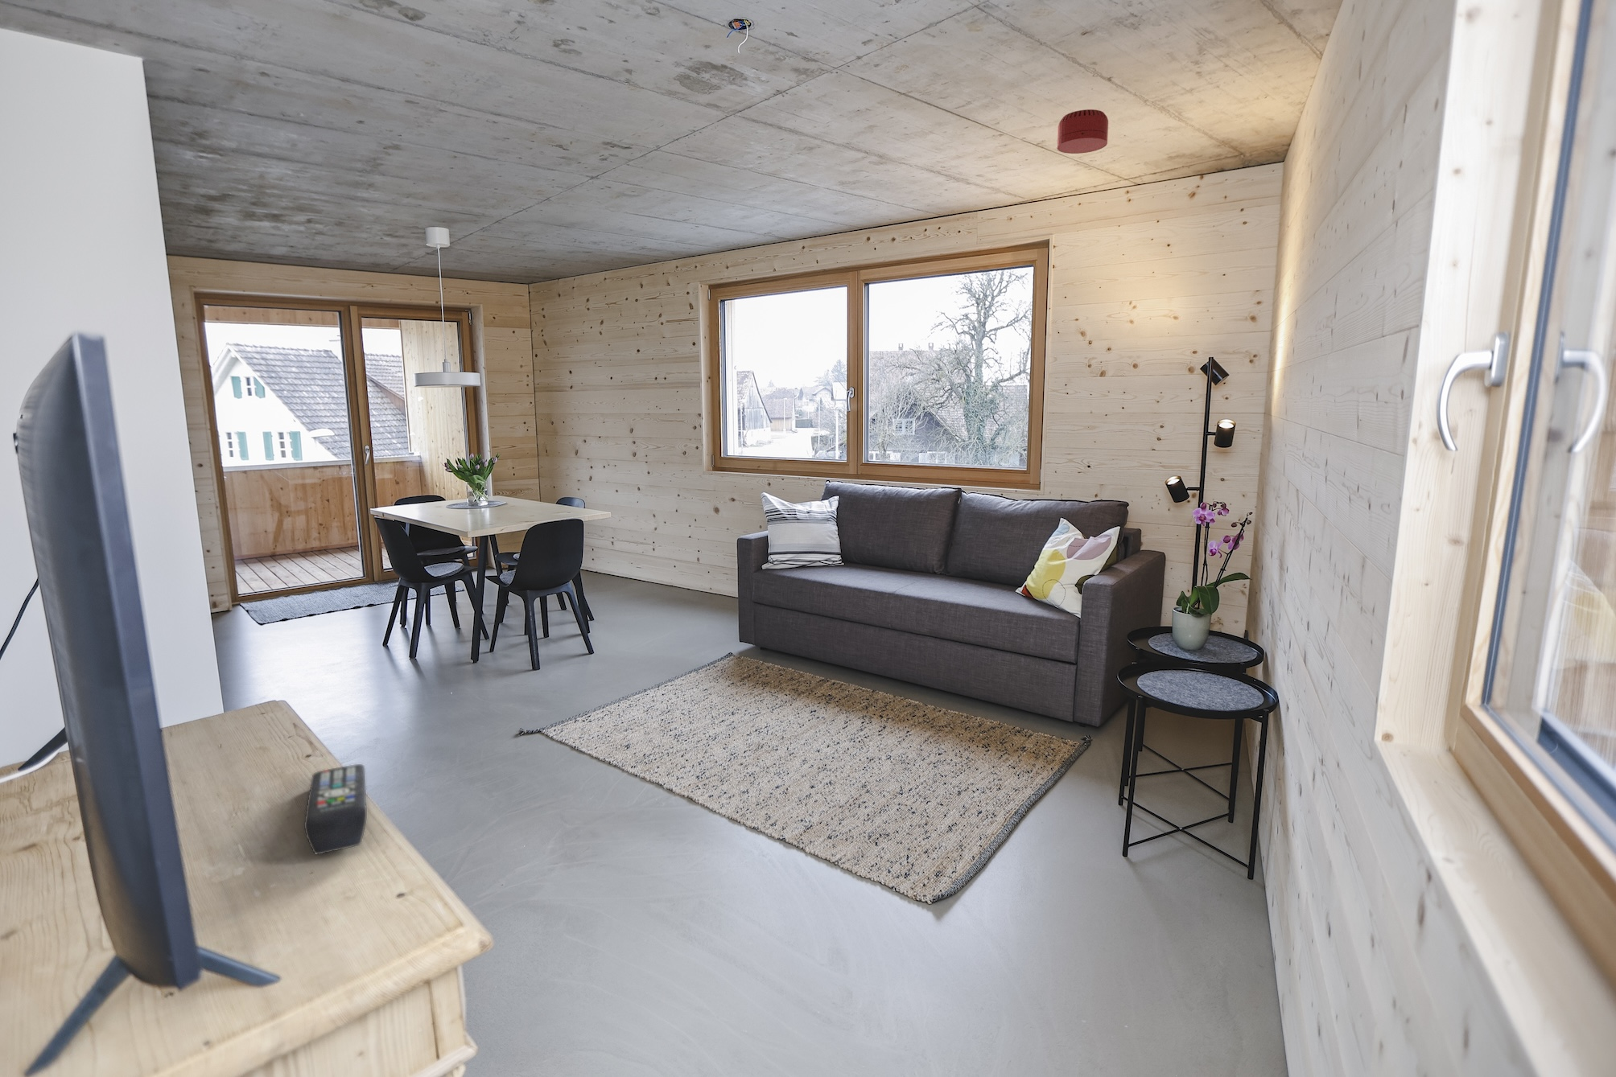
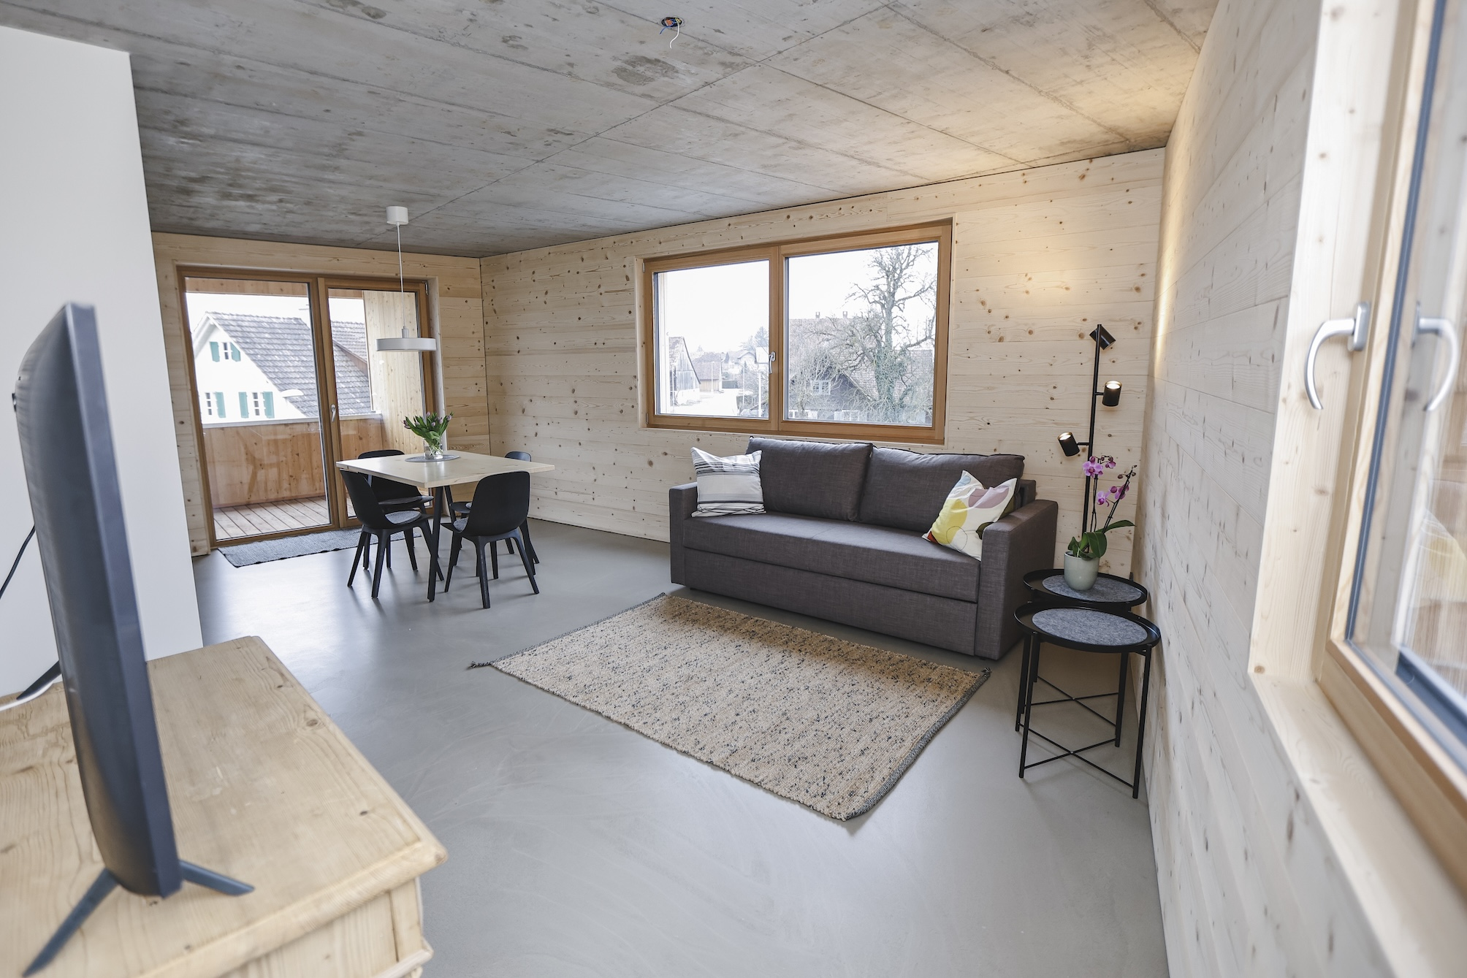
- smoke detector [1057,108,1109,154]
- remote control [303,763,368,855]
